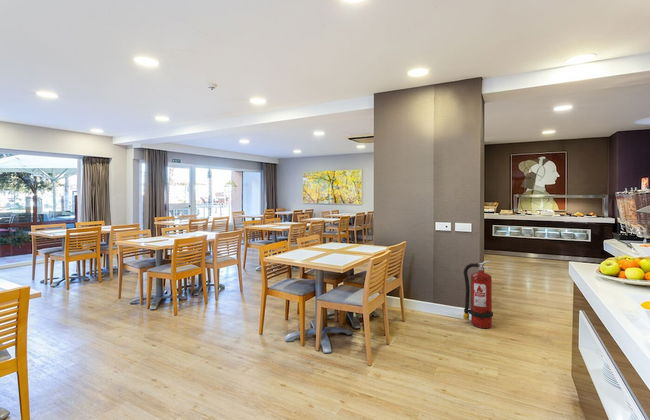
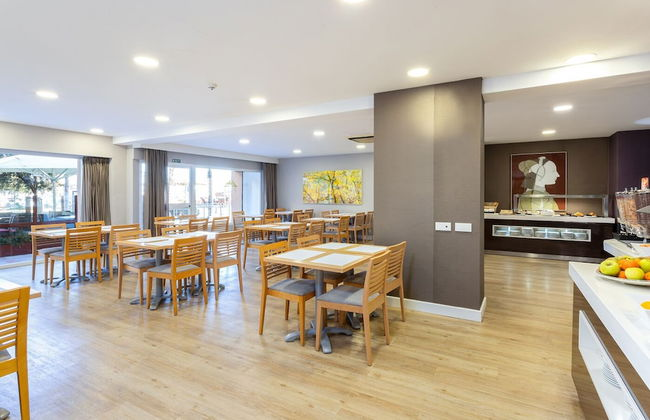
- fire extinguisher [462,260,494,329]
